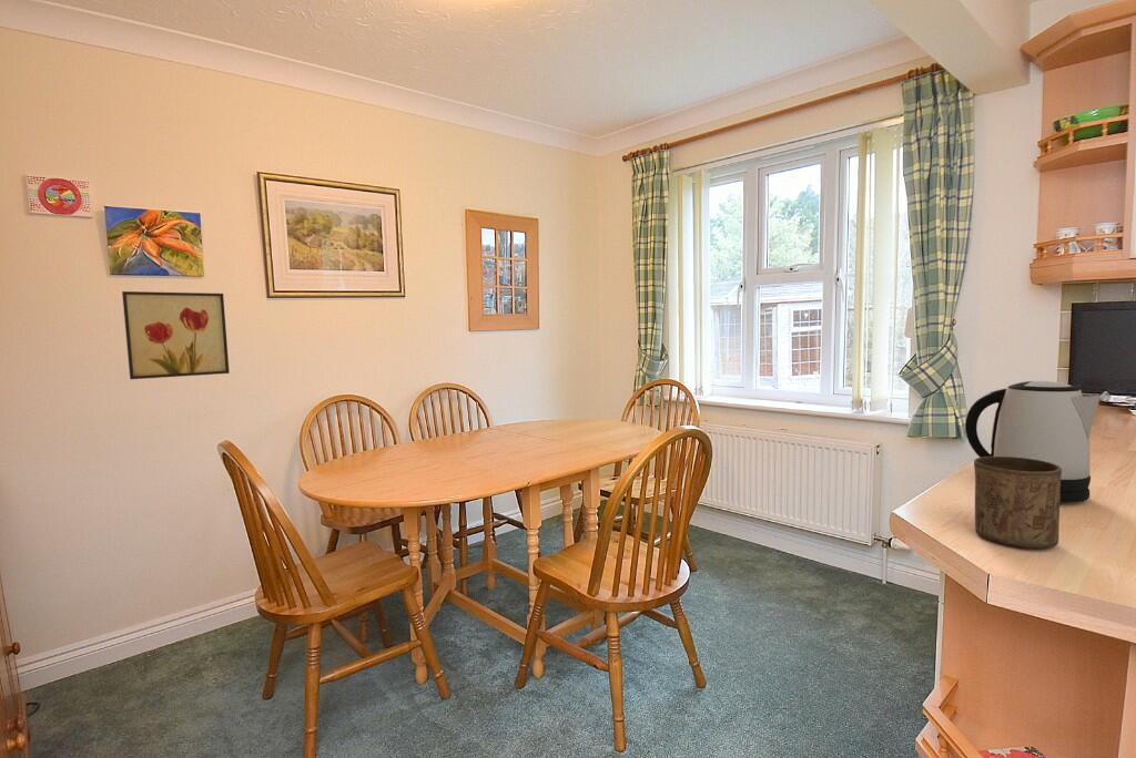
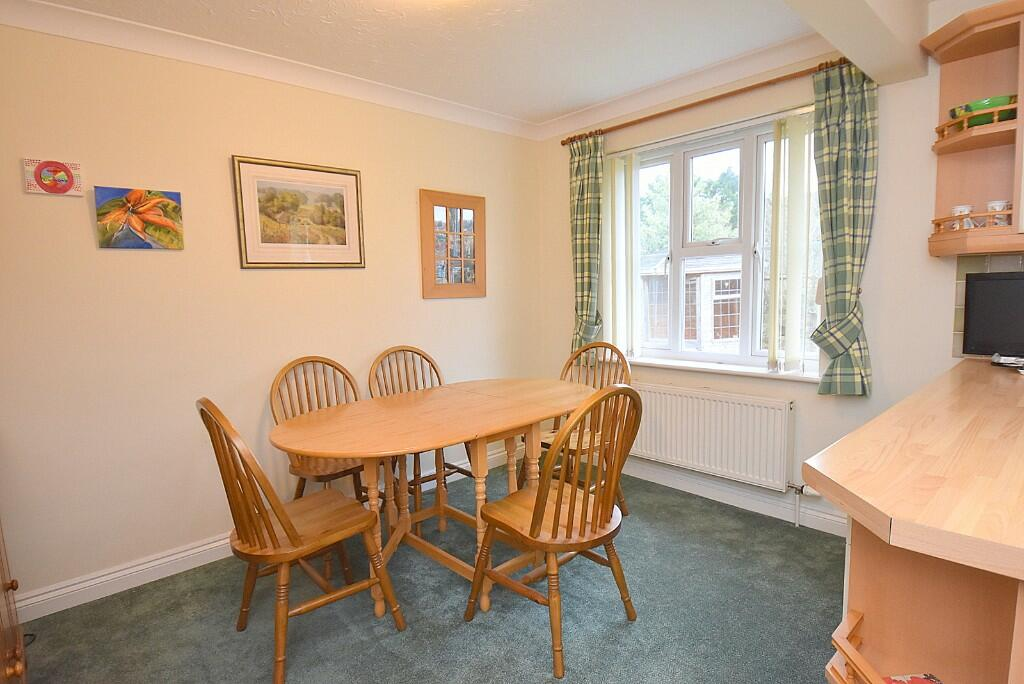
- cup [973,457,1062,550]
- kettle [964,380,1100,503]
- wall art [121,290,231,380]
